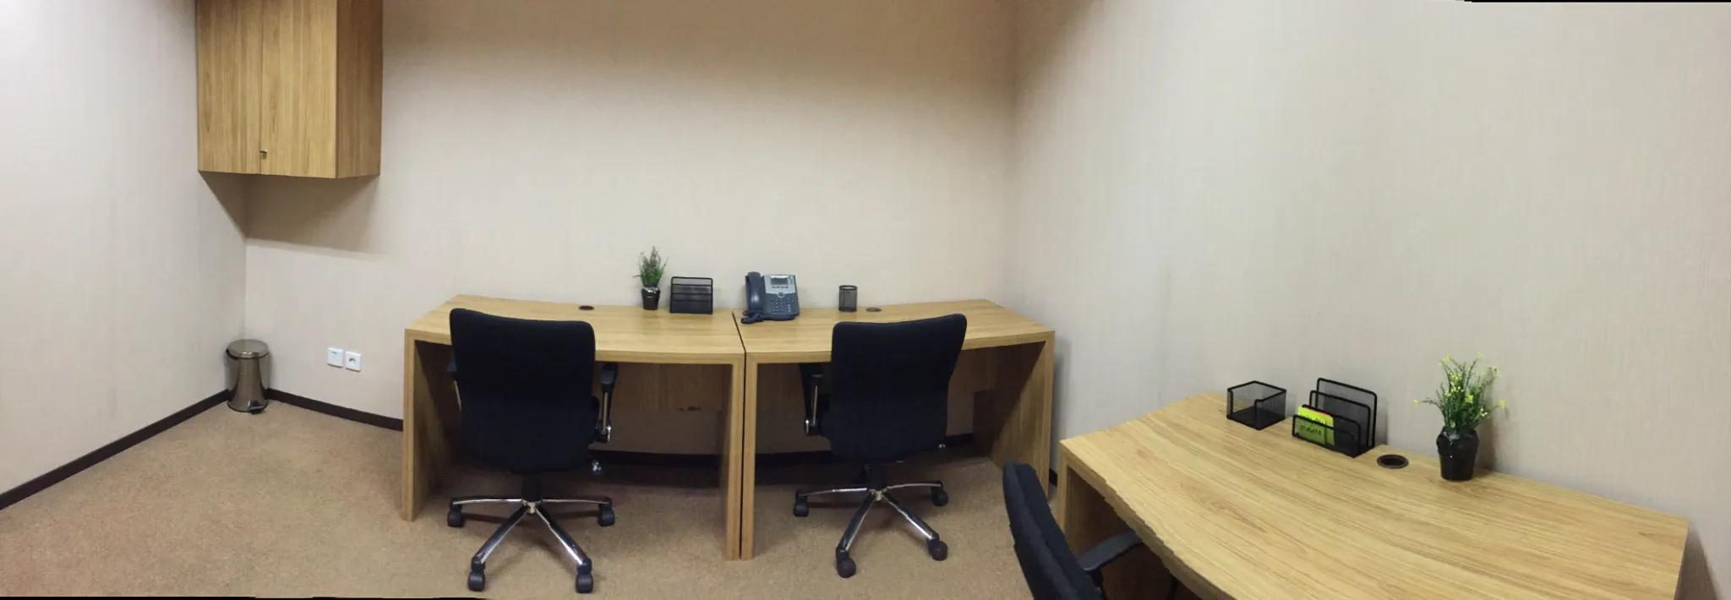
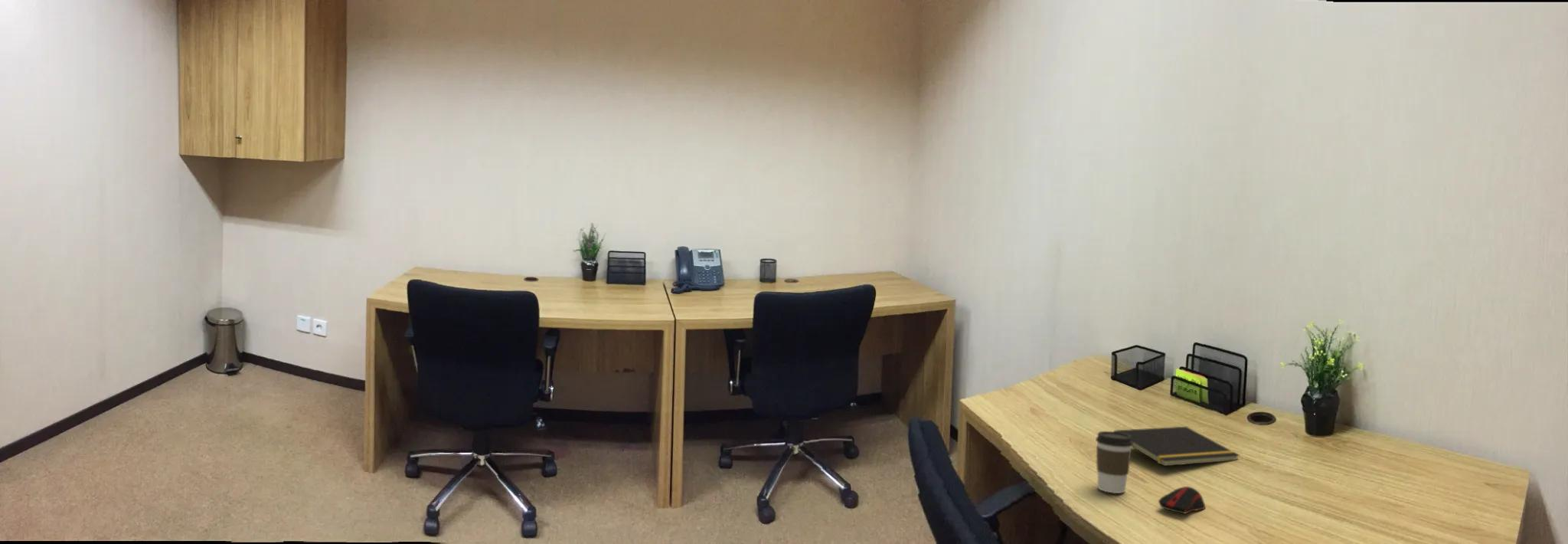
+ notepad [1113,426,1240,467]
+ computer mouse [1158,486,1206,514]
+ coffee cup [1095,431,1133,494]
